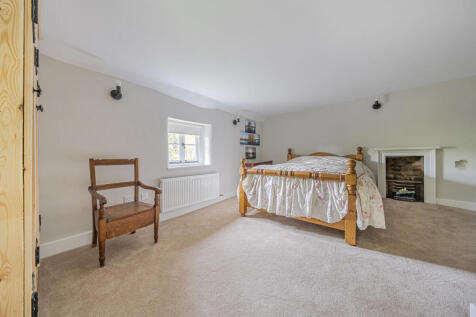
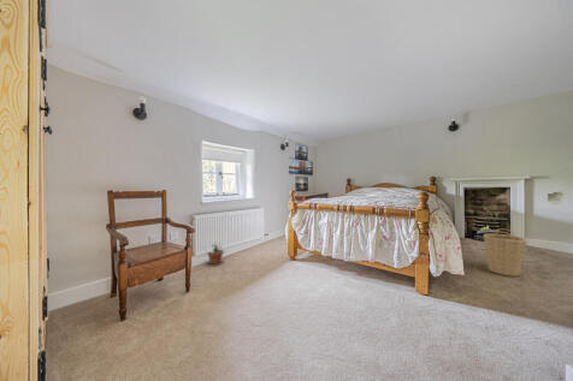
+ basket [482,227,527,278]
+ potted plant [206,242,228,264]
